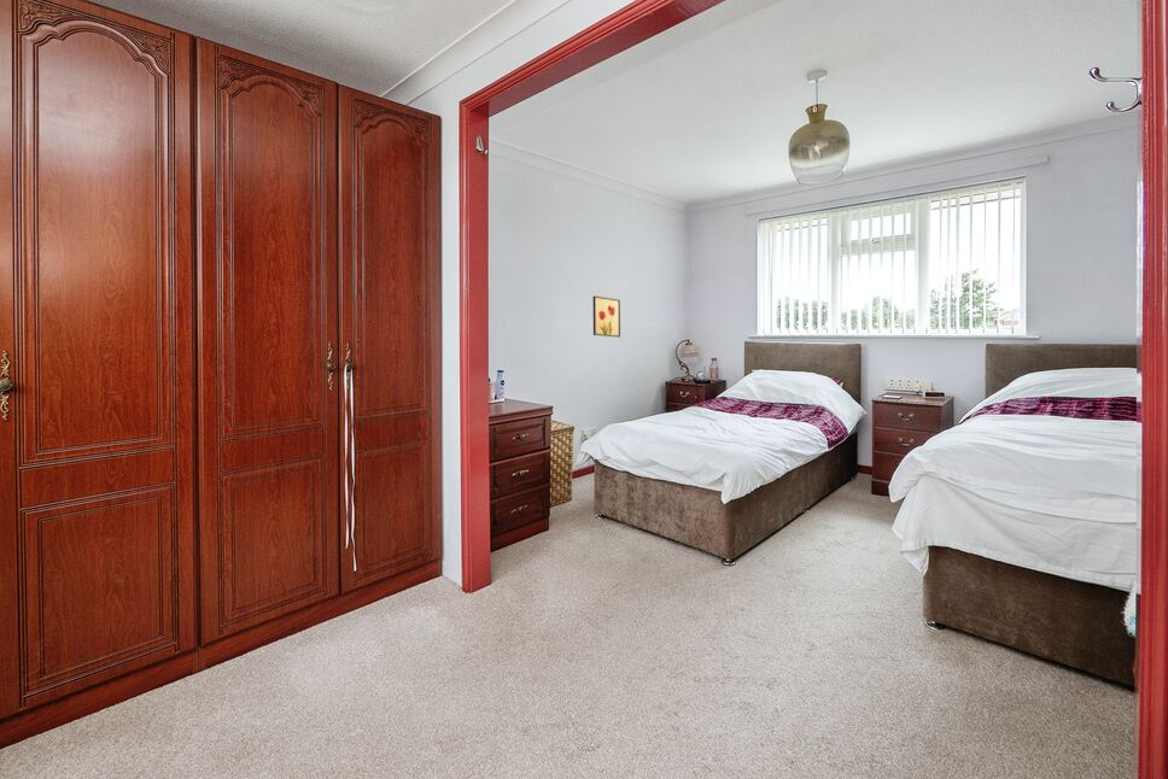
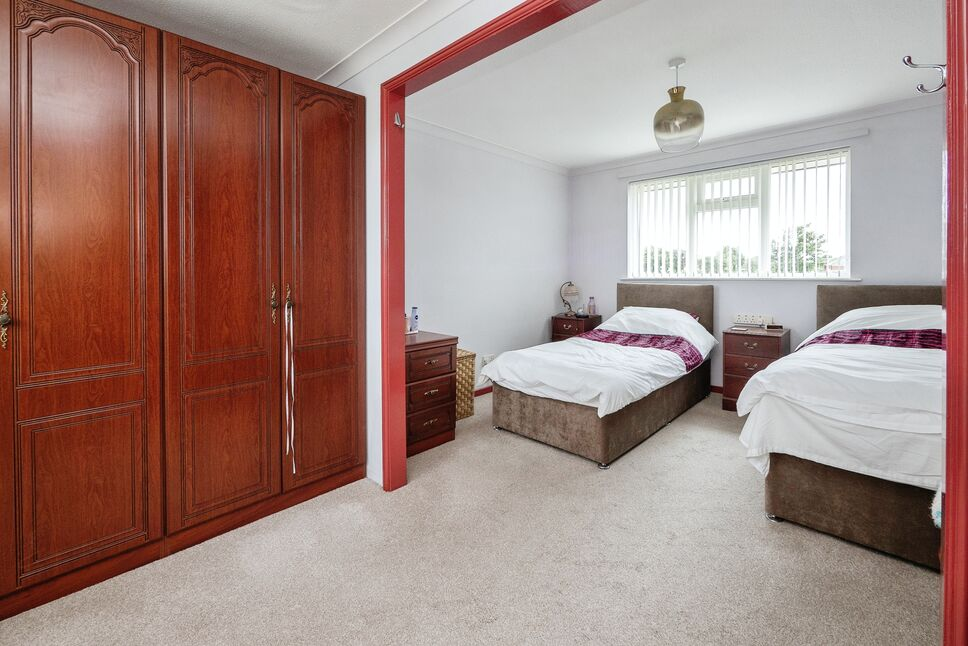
- wall art [592,295,621,338]
